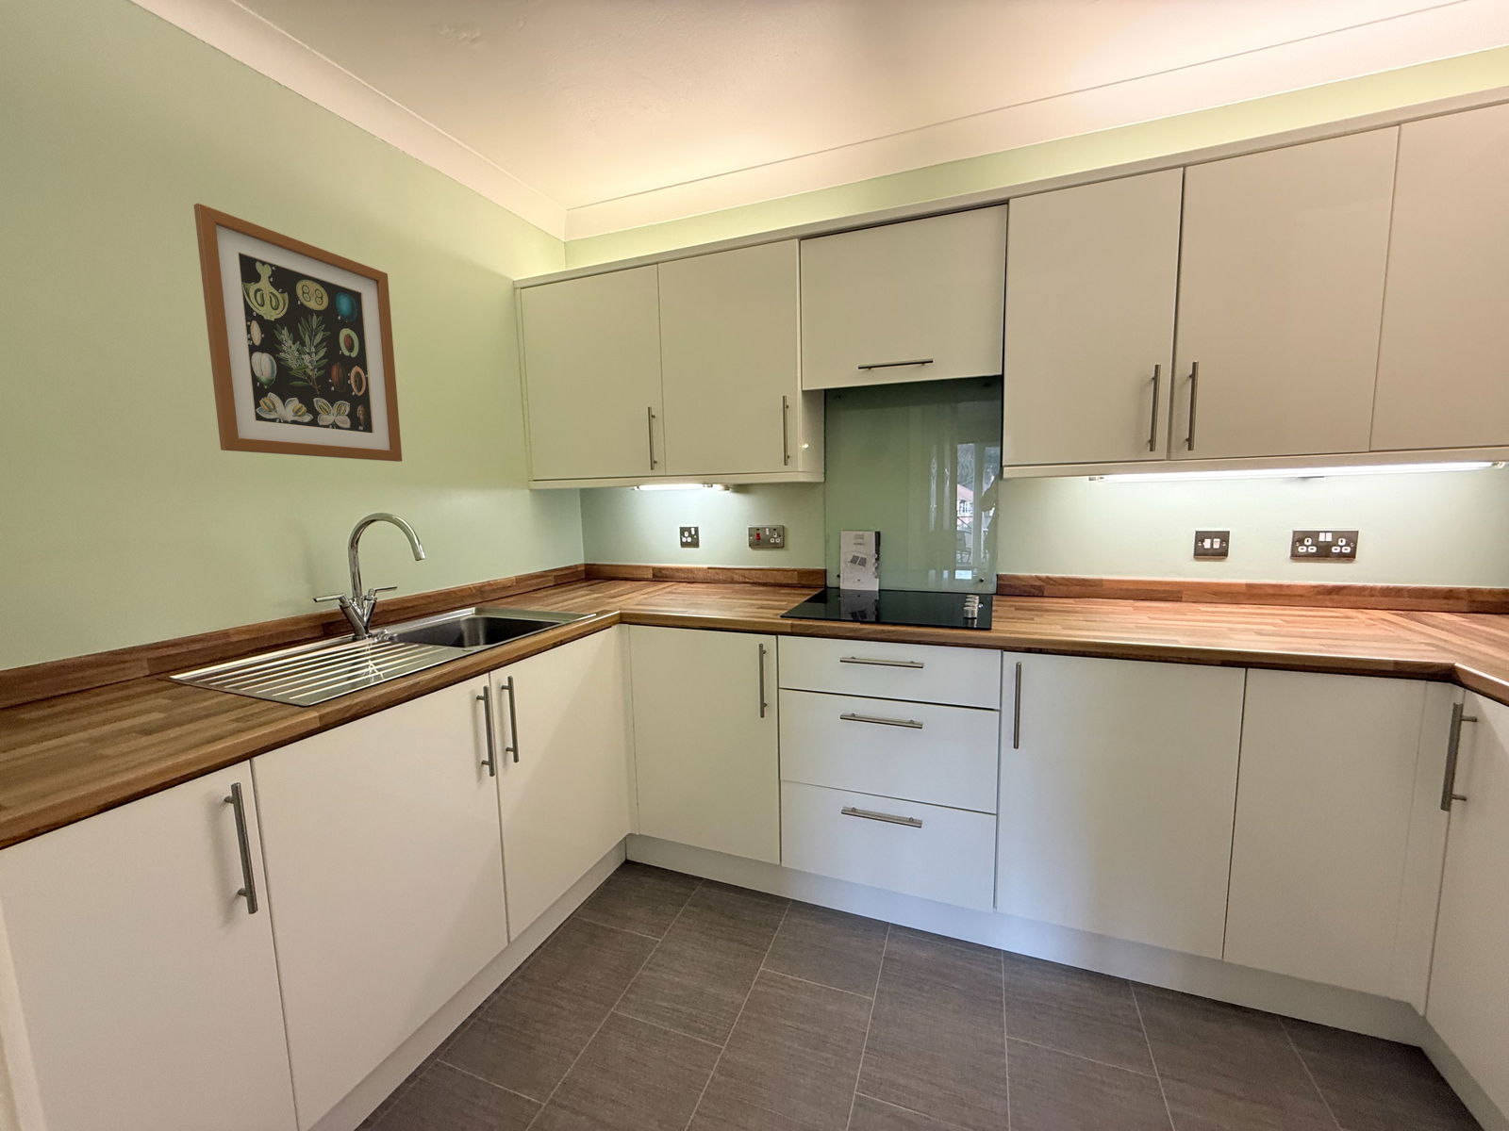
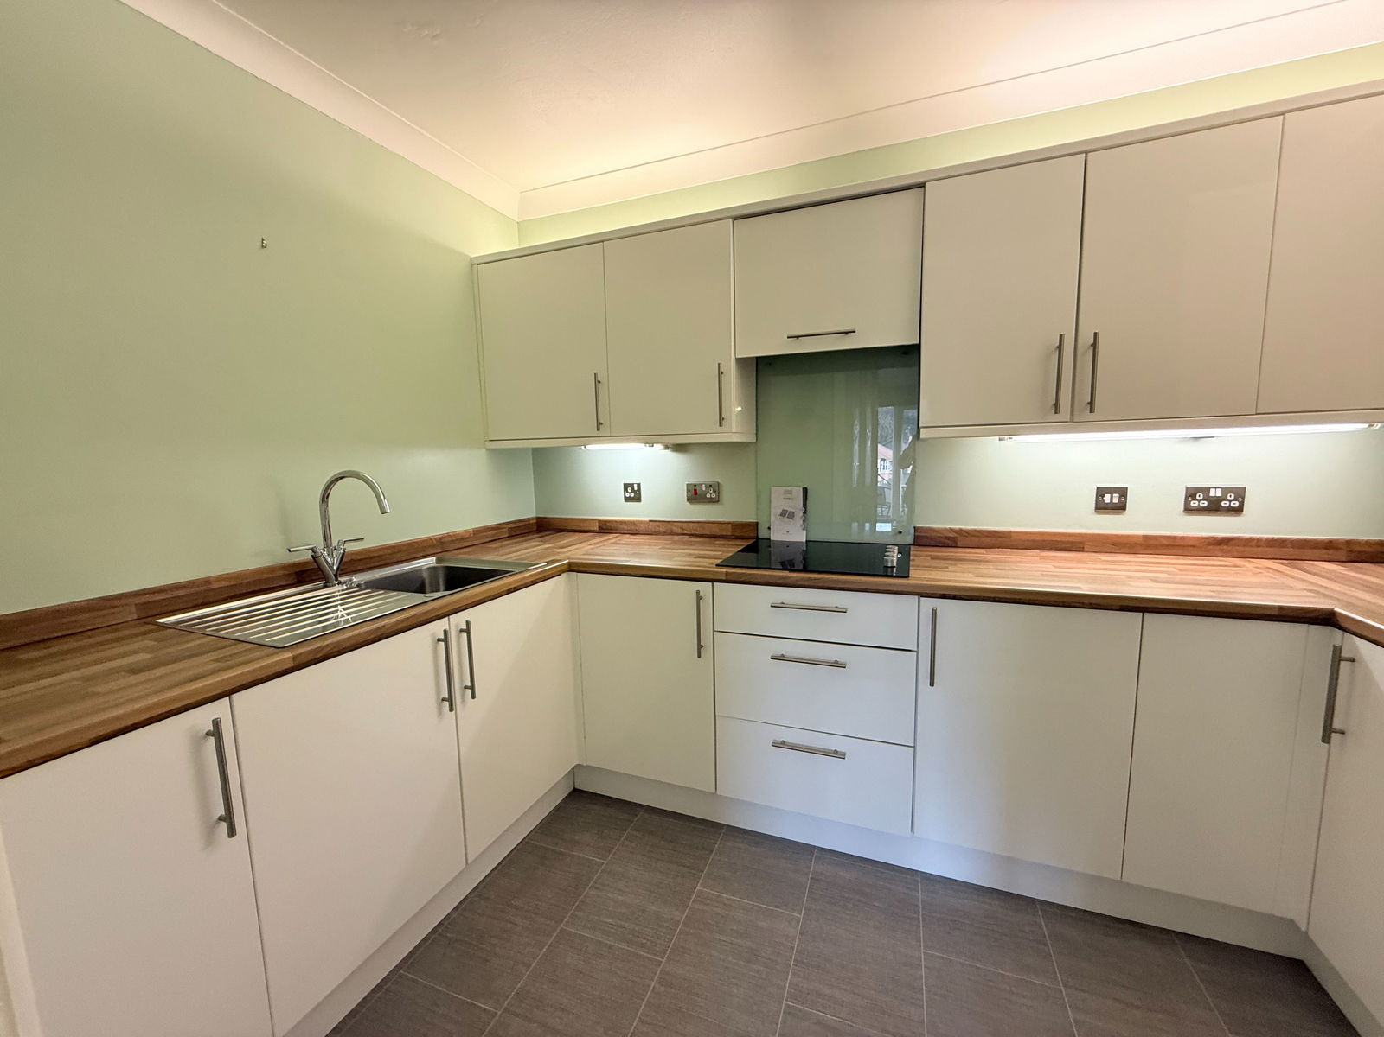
- wall art [194,203,403,463]
